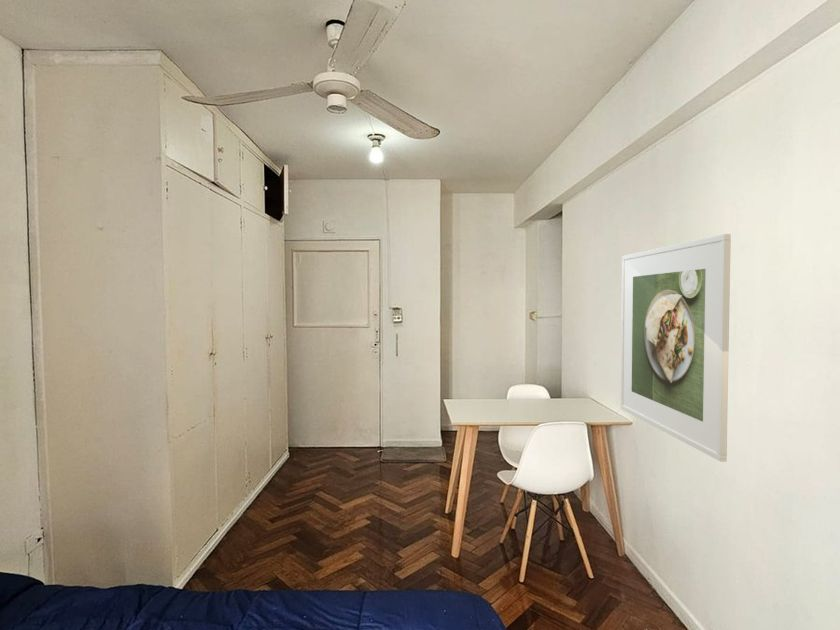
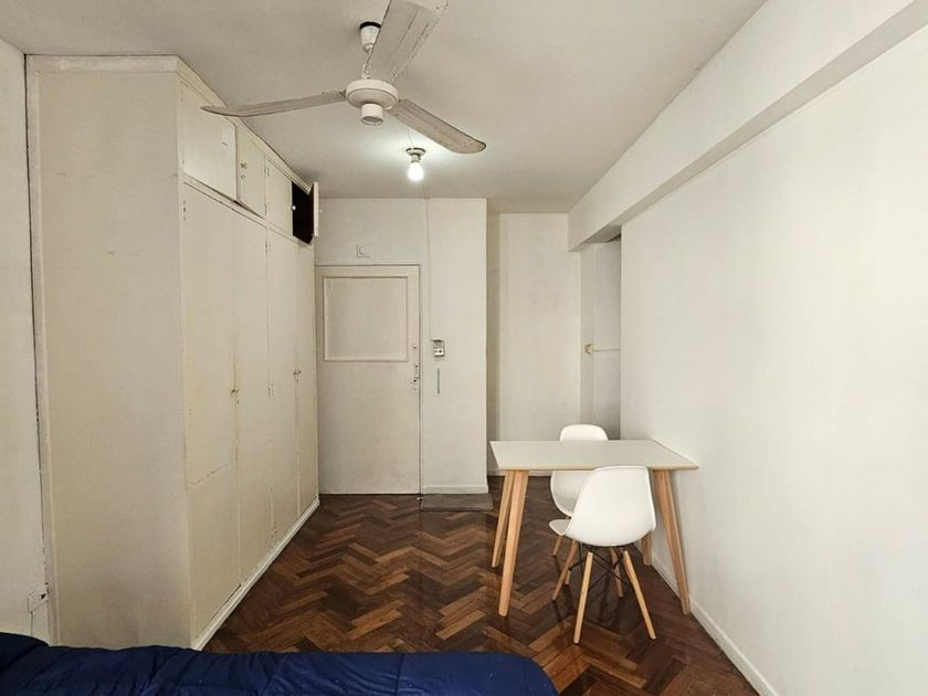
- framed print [620,233,732,463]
